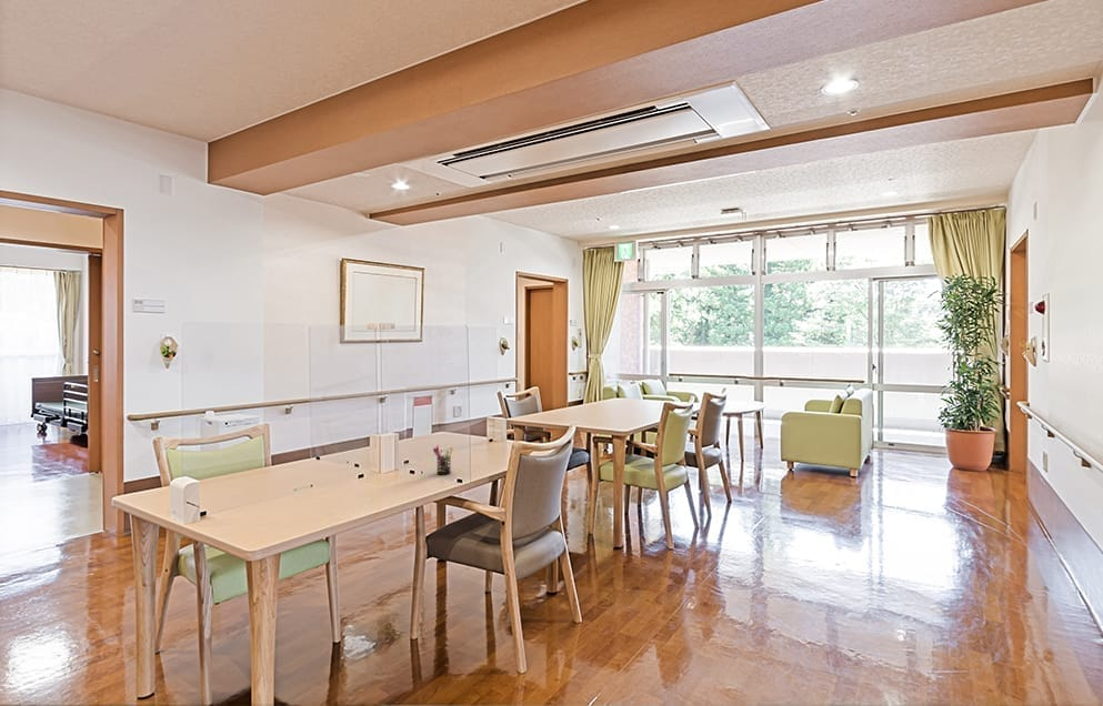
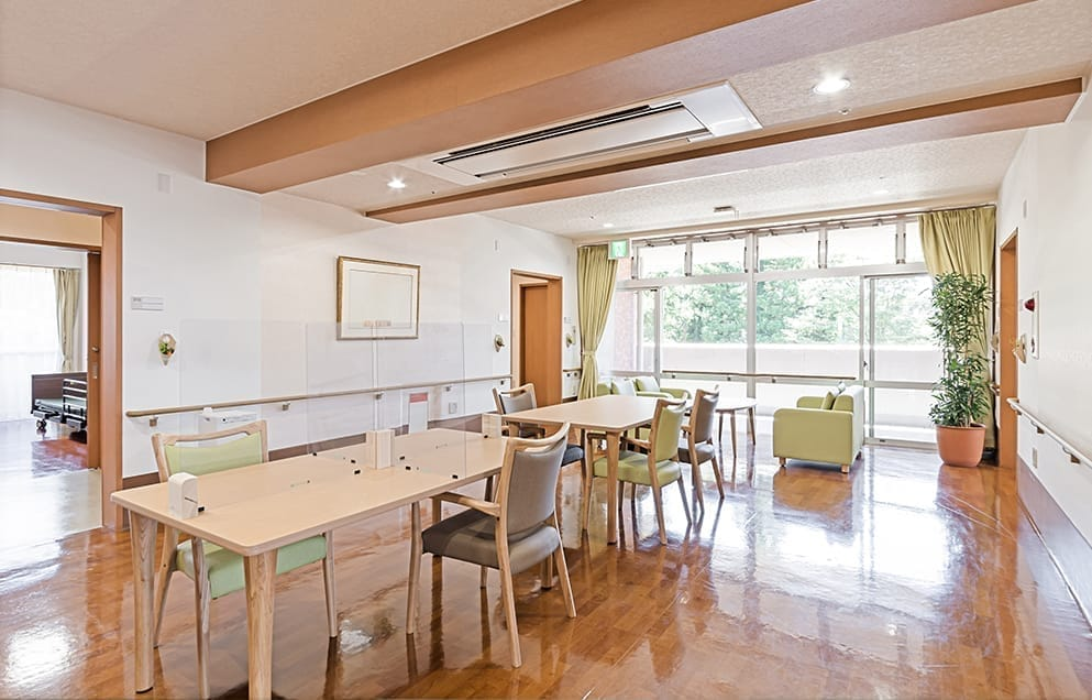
- pen holder [432,444,454,475]
